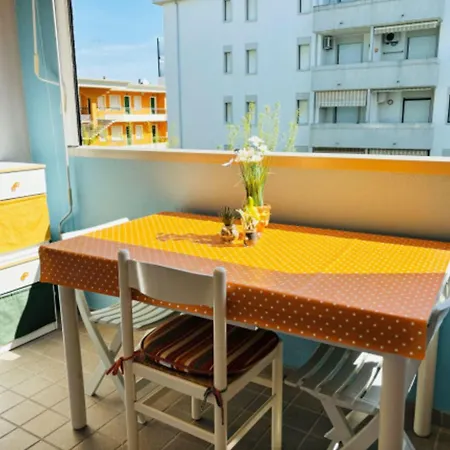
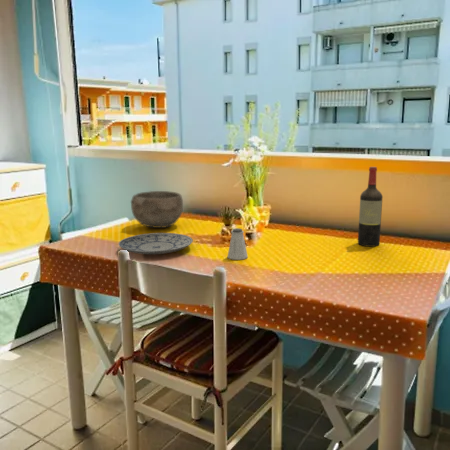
+ bowl [130,190,184,229]
+ saltshaker [227,227,248,261]
+ plate [118,232,194,255]
+ wine bottle [357,166,384,248]
